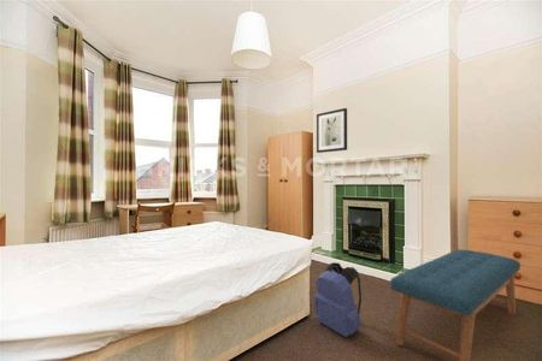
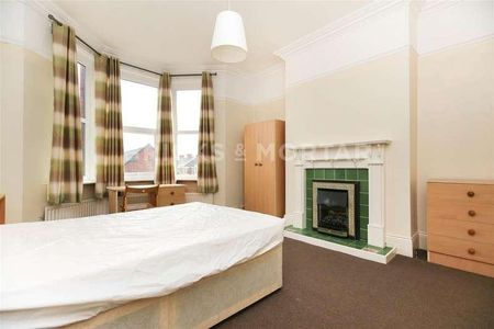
- backpack [313,261,363,338]
- bench [389,248,522,361]
- wall art [316,107,348,154]
